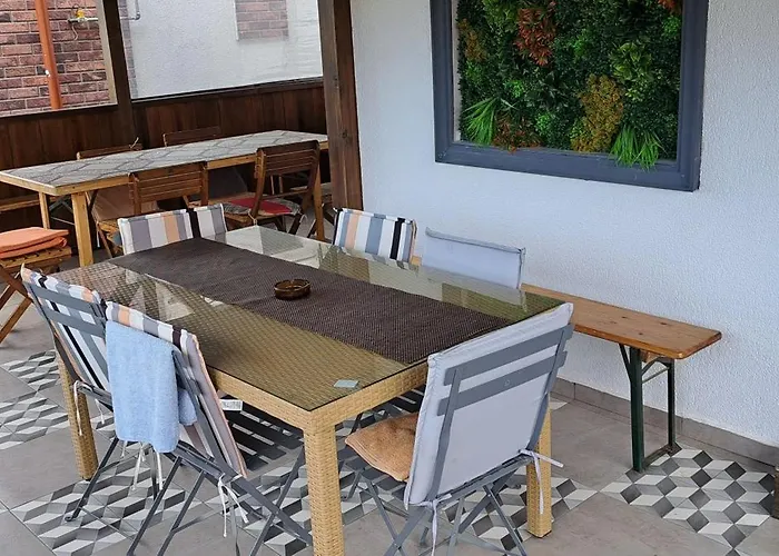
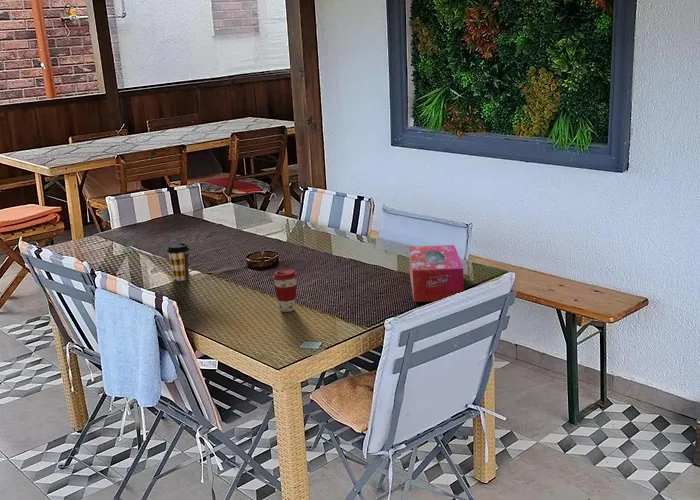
+ coffee cup [272,269,298,313]
+ coffee cup [166,242,191,282]
+ tissue box [408,244,465,303]
